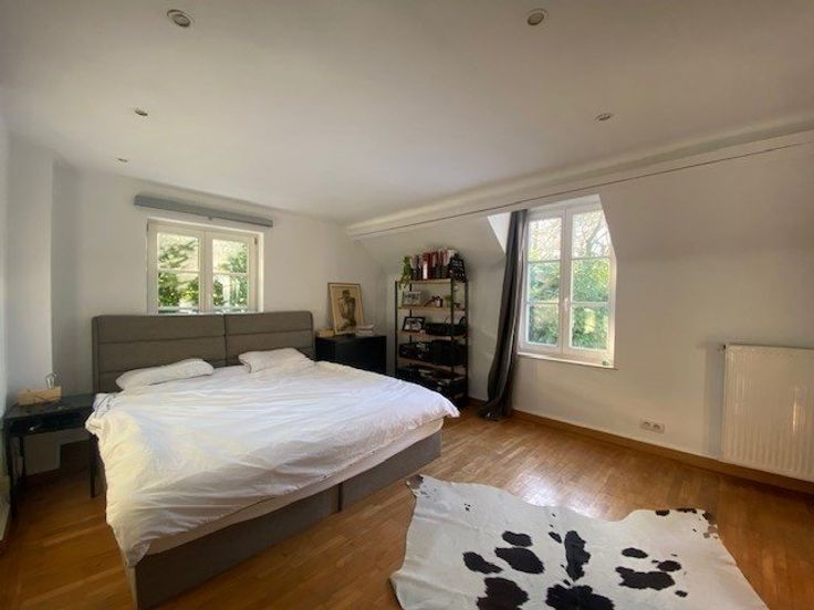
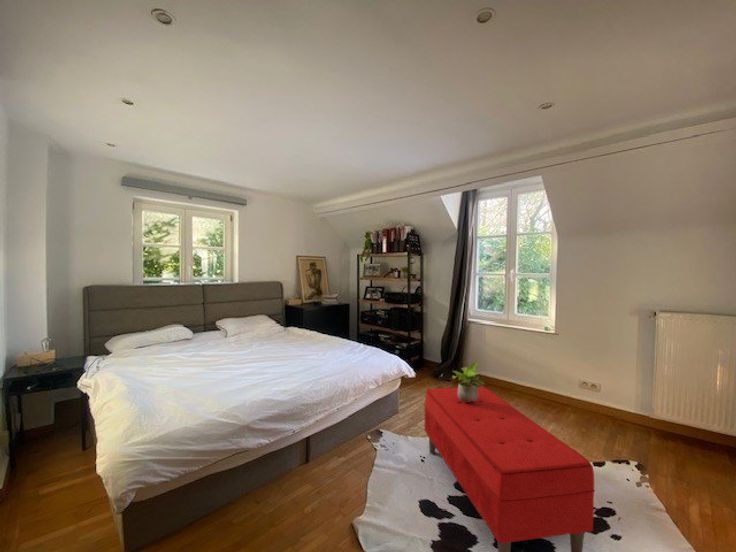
+ potted plant [451,361,486,402]
+ bench [423,386,596,552]
